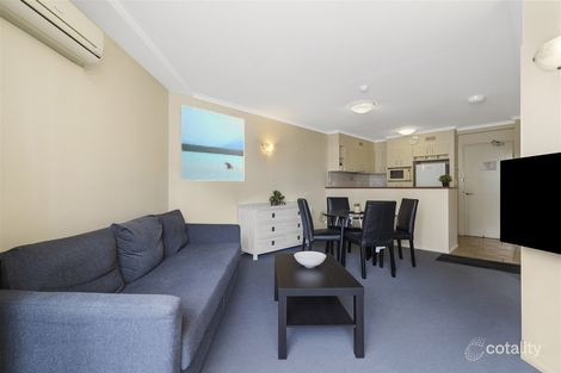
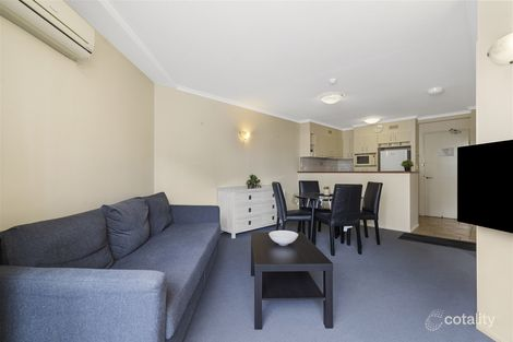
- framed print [179,104,245,182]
